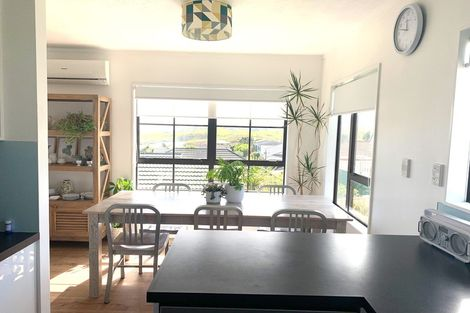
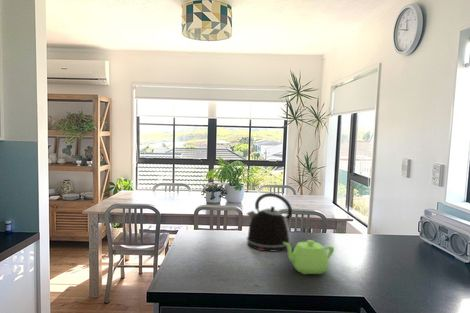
+ teapot [283,239,335,275]
+ kettle [245,192,294,252]
